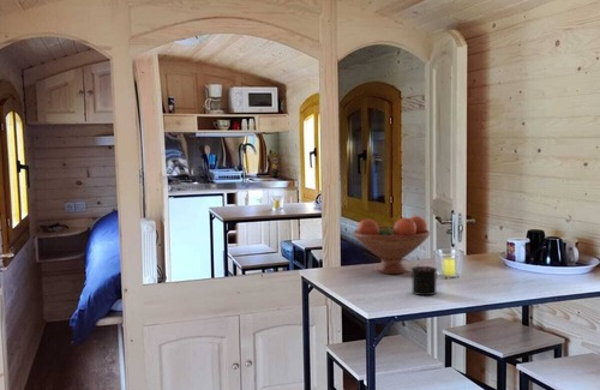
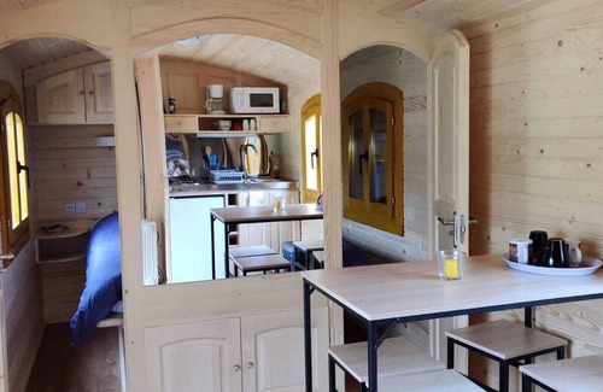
- fruit bowl [352,215,432,275]
- candle [409,256,438,296]
